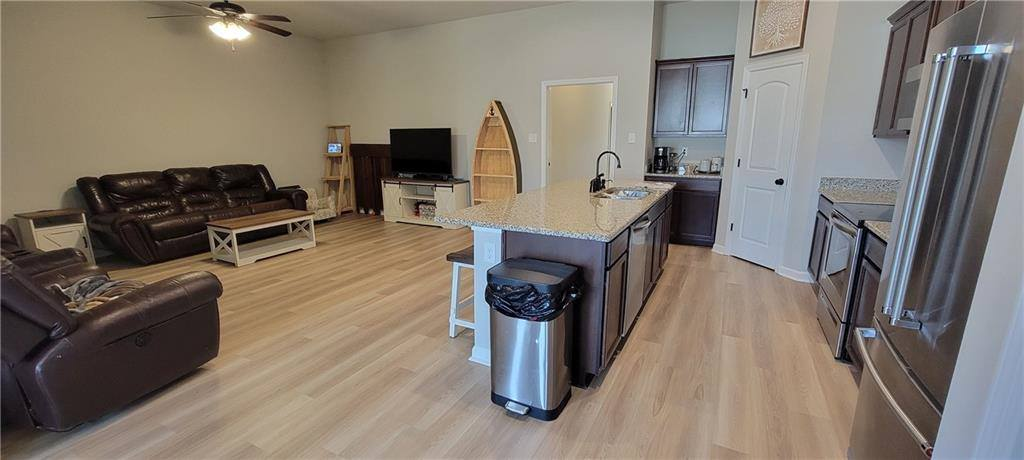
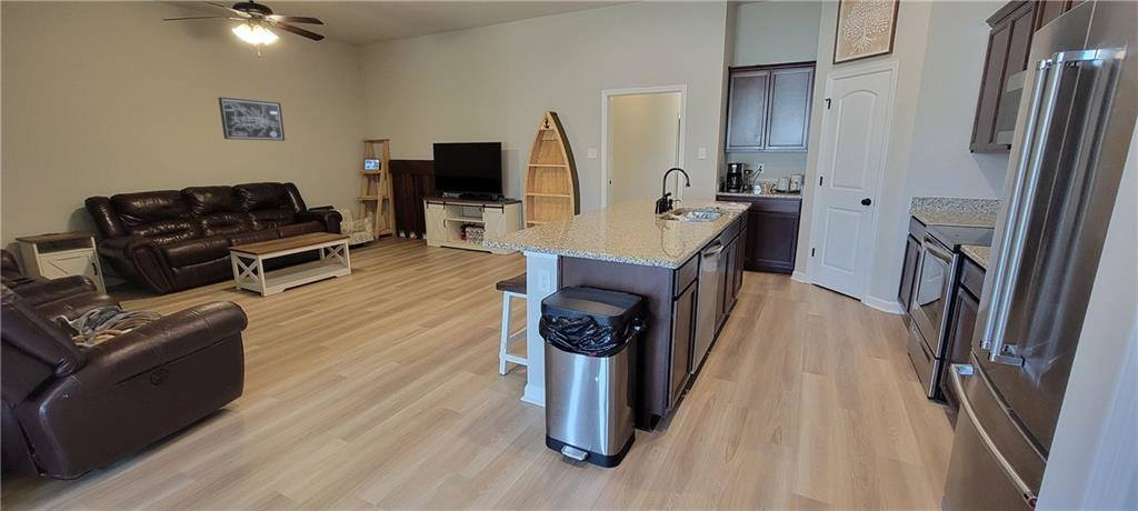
+ wall art [218,97,286,142]
